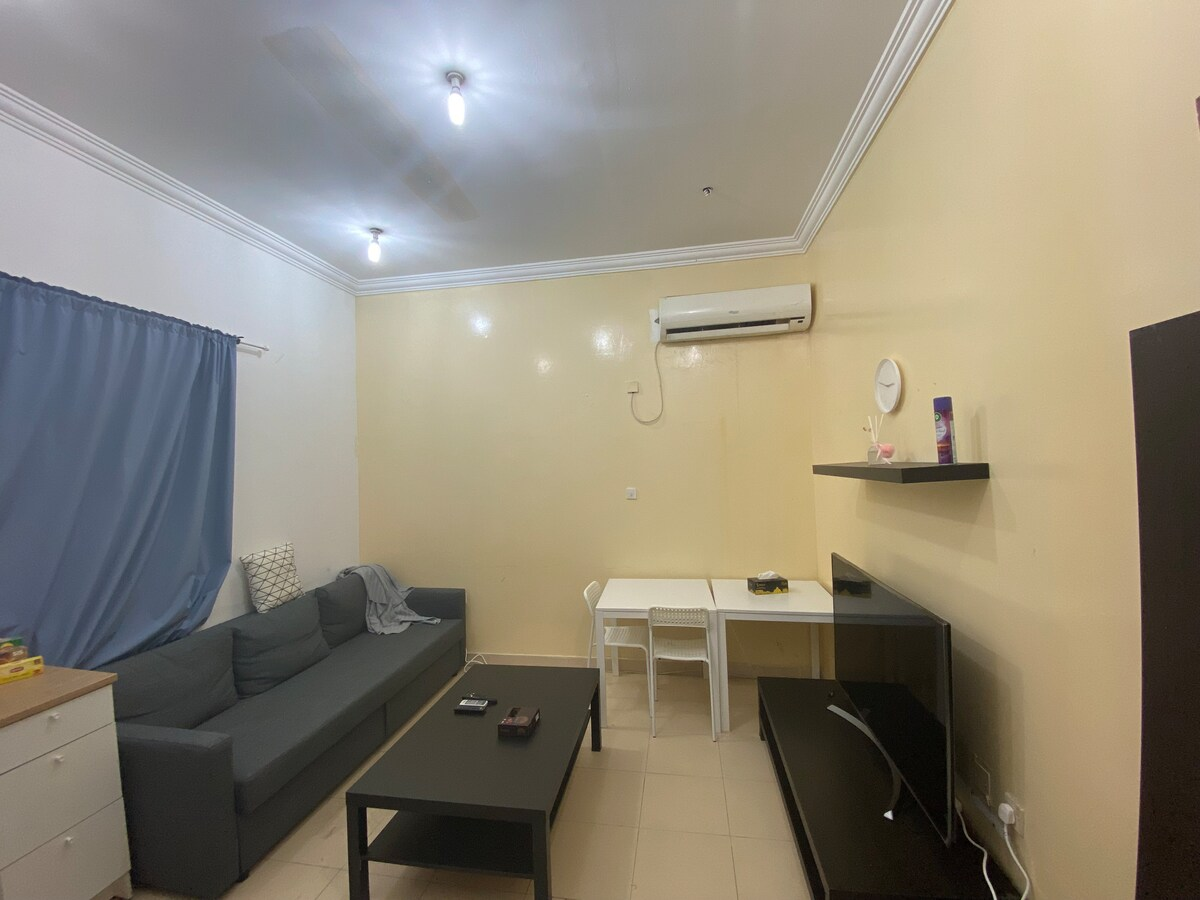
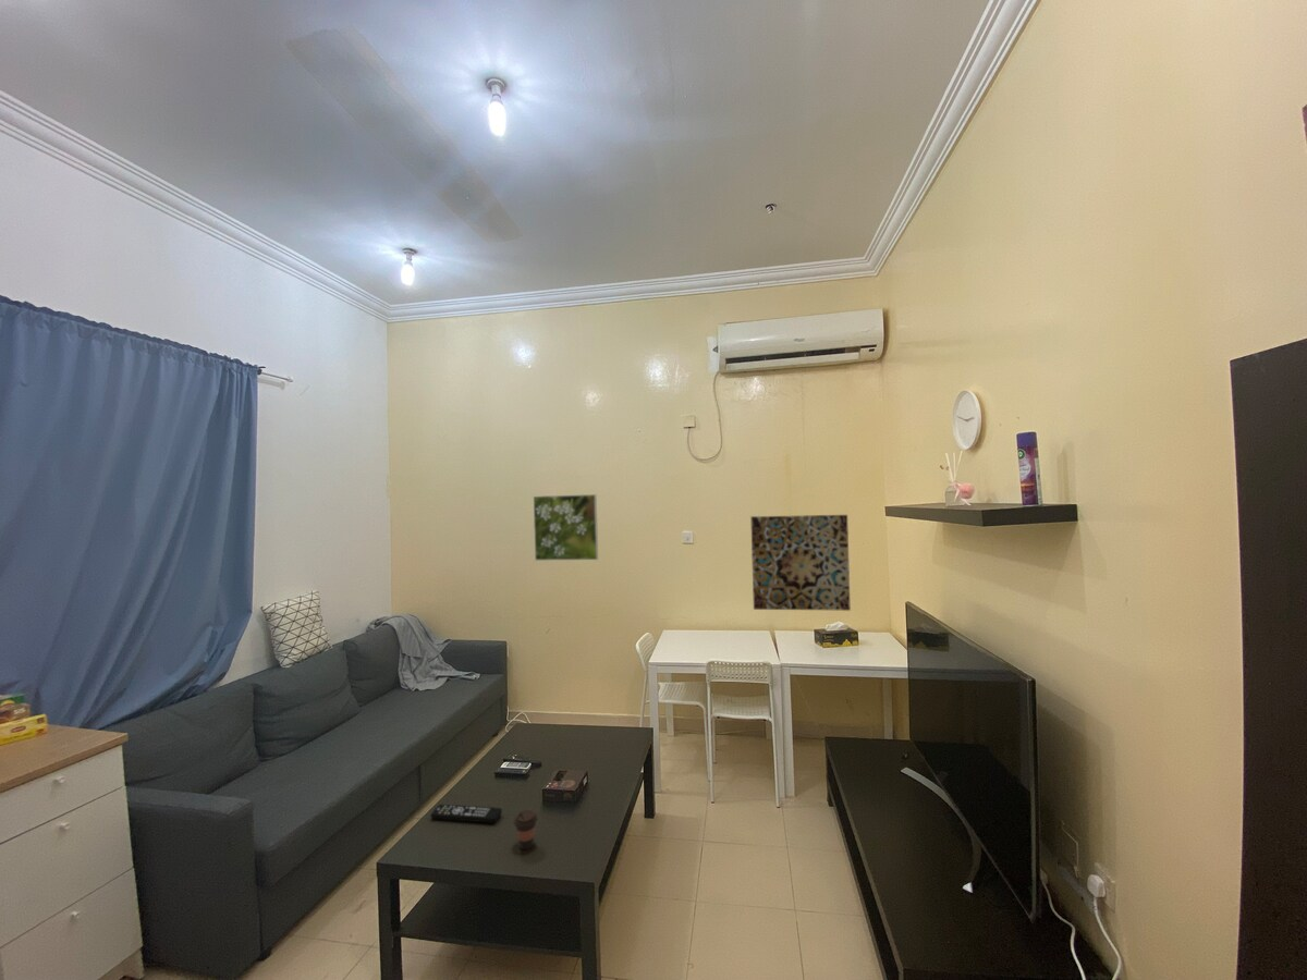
+ wall art [749,514,852,612]
+ remote control [429,804,503,823]
+ coffee cup [513,809,539,850]
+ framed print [533,493,599,562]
